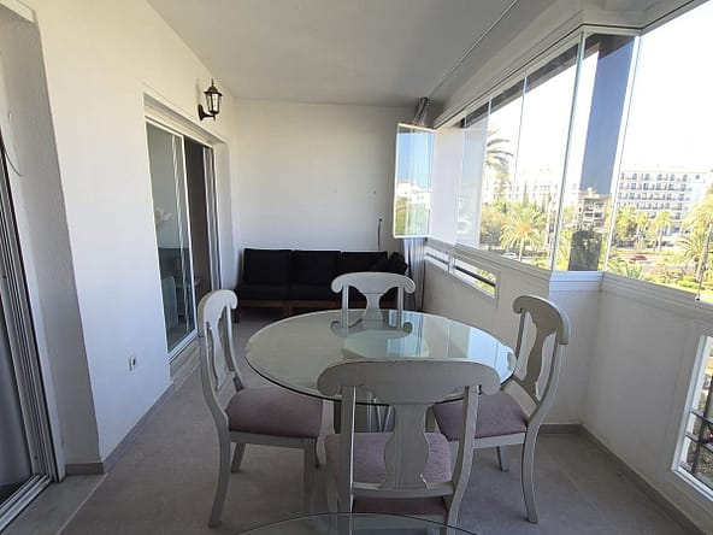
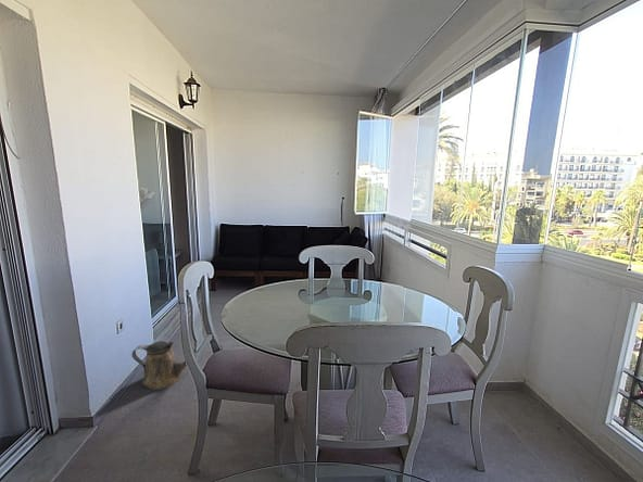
+ watering can [130,340,188,391]
